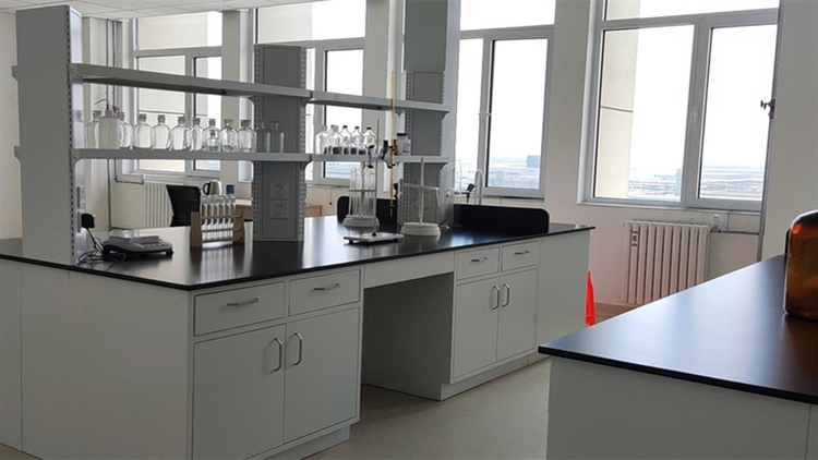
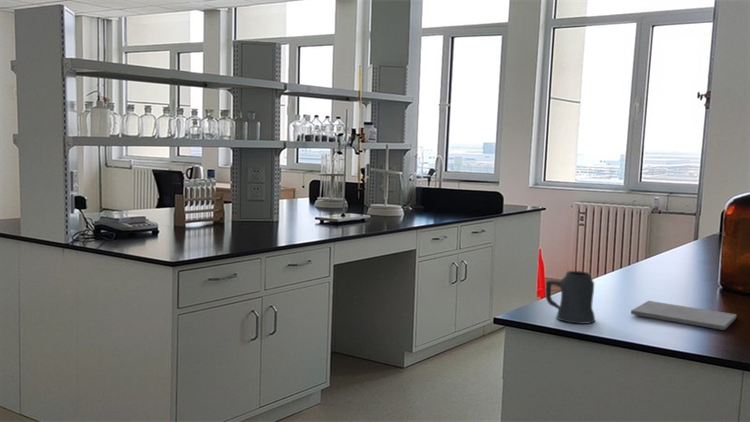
+ notepad [630,300,737,331]
+ mug [545,270,596,325]
